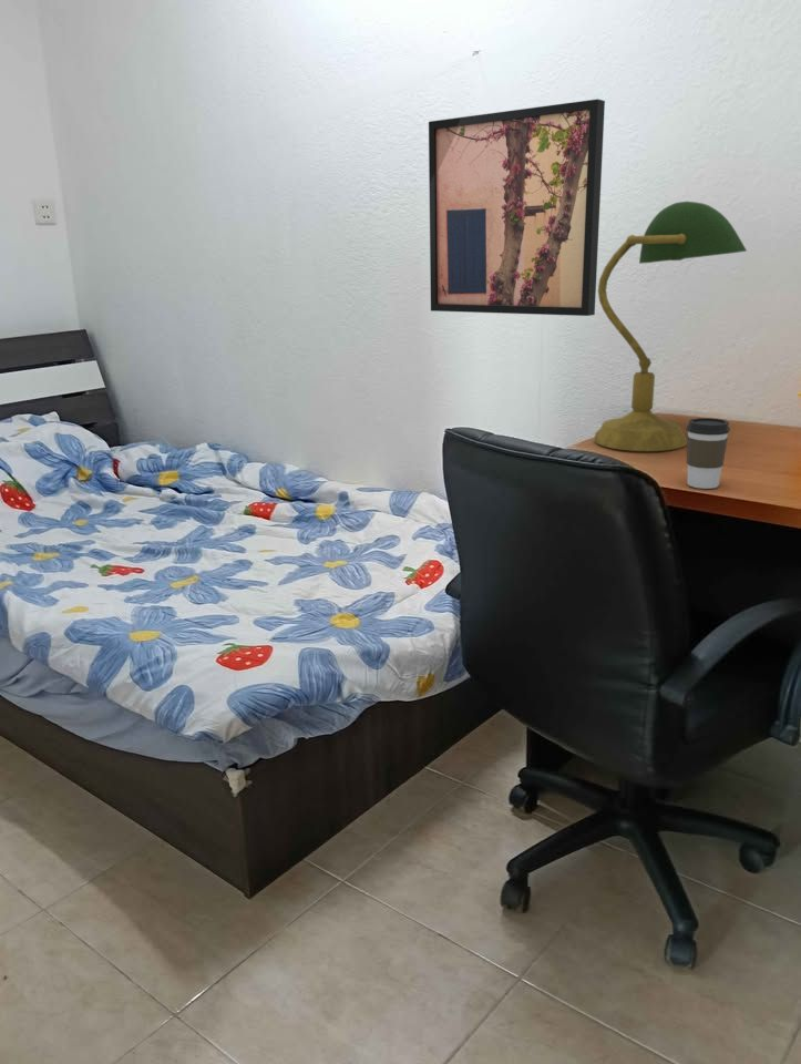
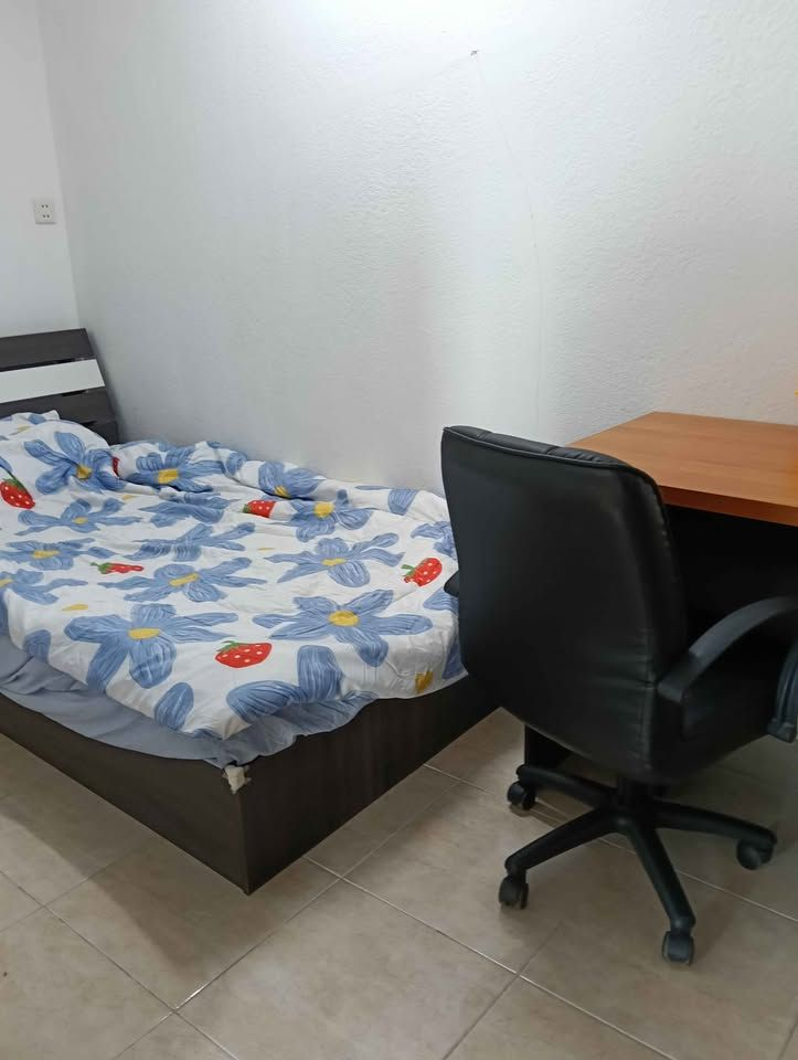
- wall art [428,98,606,317]
- coffee cup [686,417,731,490]
- desk lamp [593,201,748,452]
